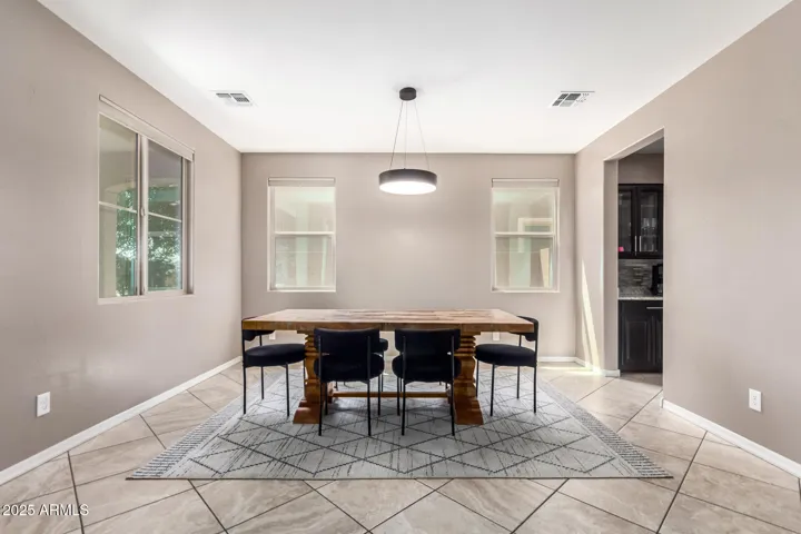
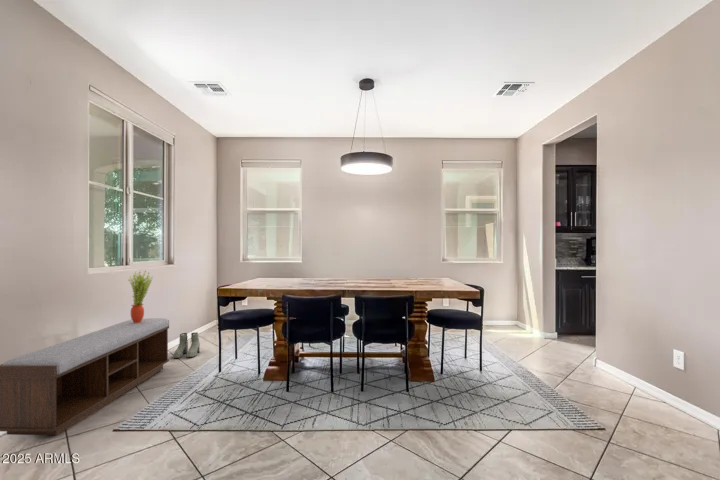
+ boots [173,331,201,359]
+ bench [0,317,170,436]
+ potted plant [127,270,154,323]
